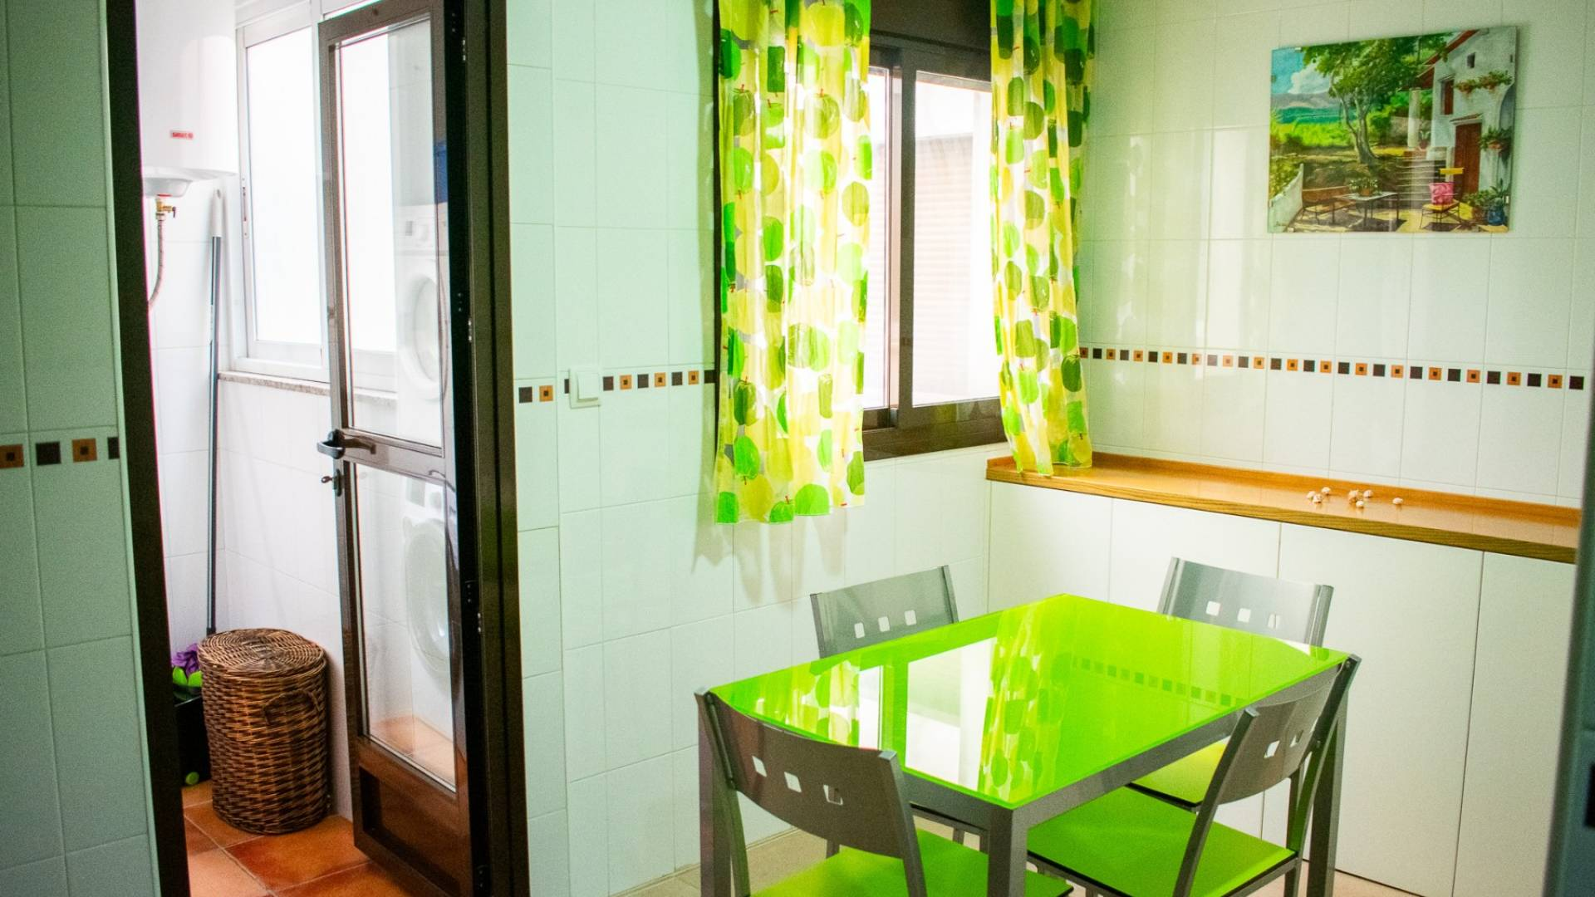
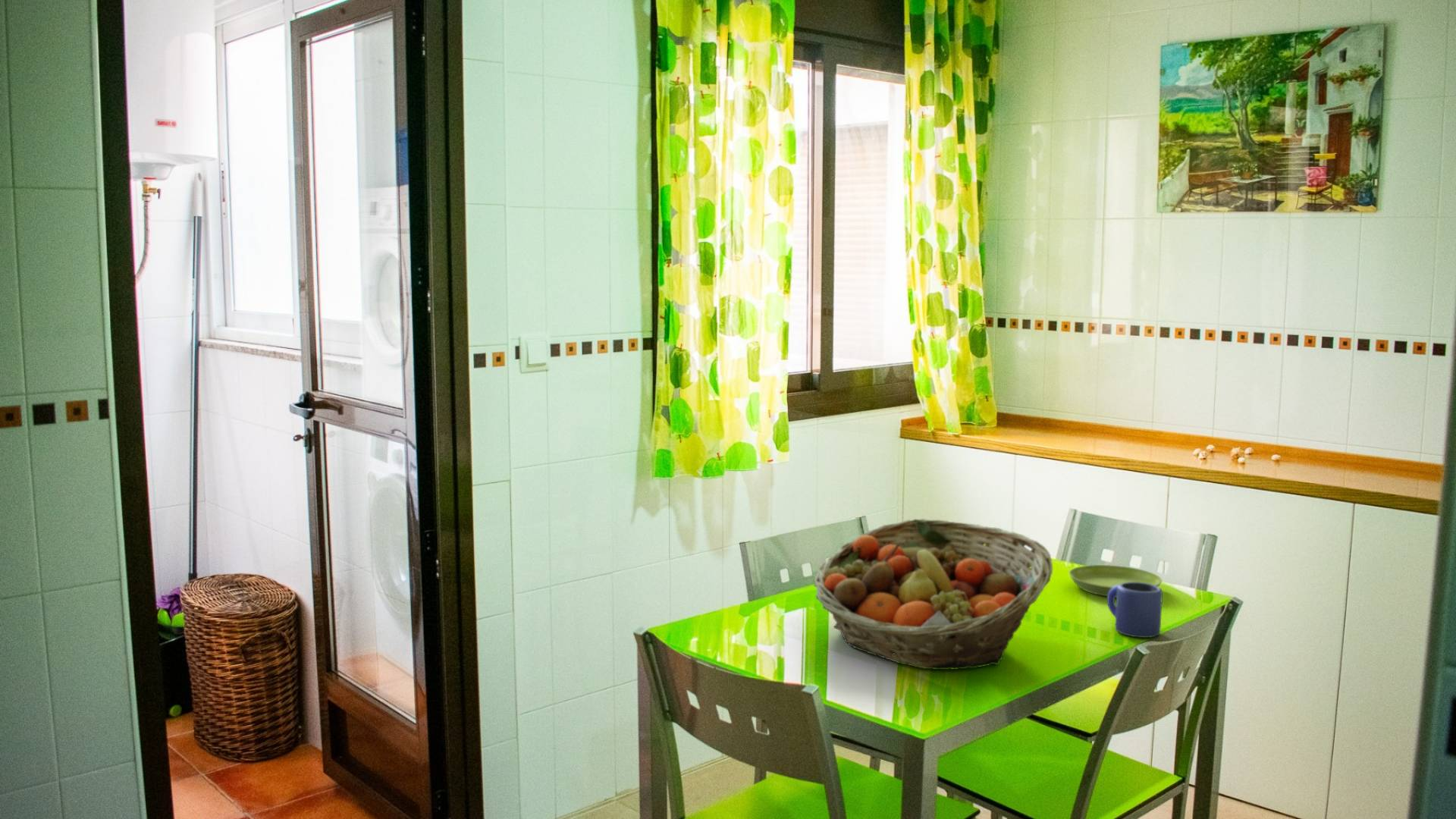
+ mug [1106,582,1163,639]
+ saucer [1068,564,1163,598]
+ fruit basket [812,518,1053,670]
